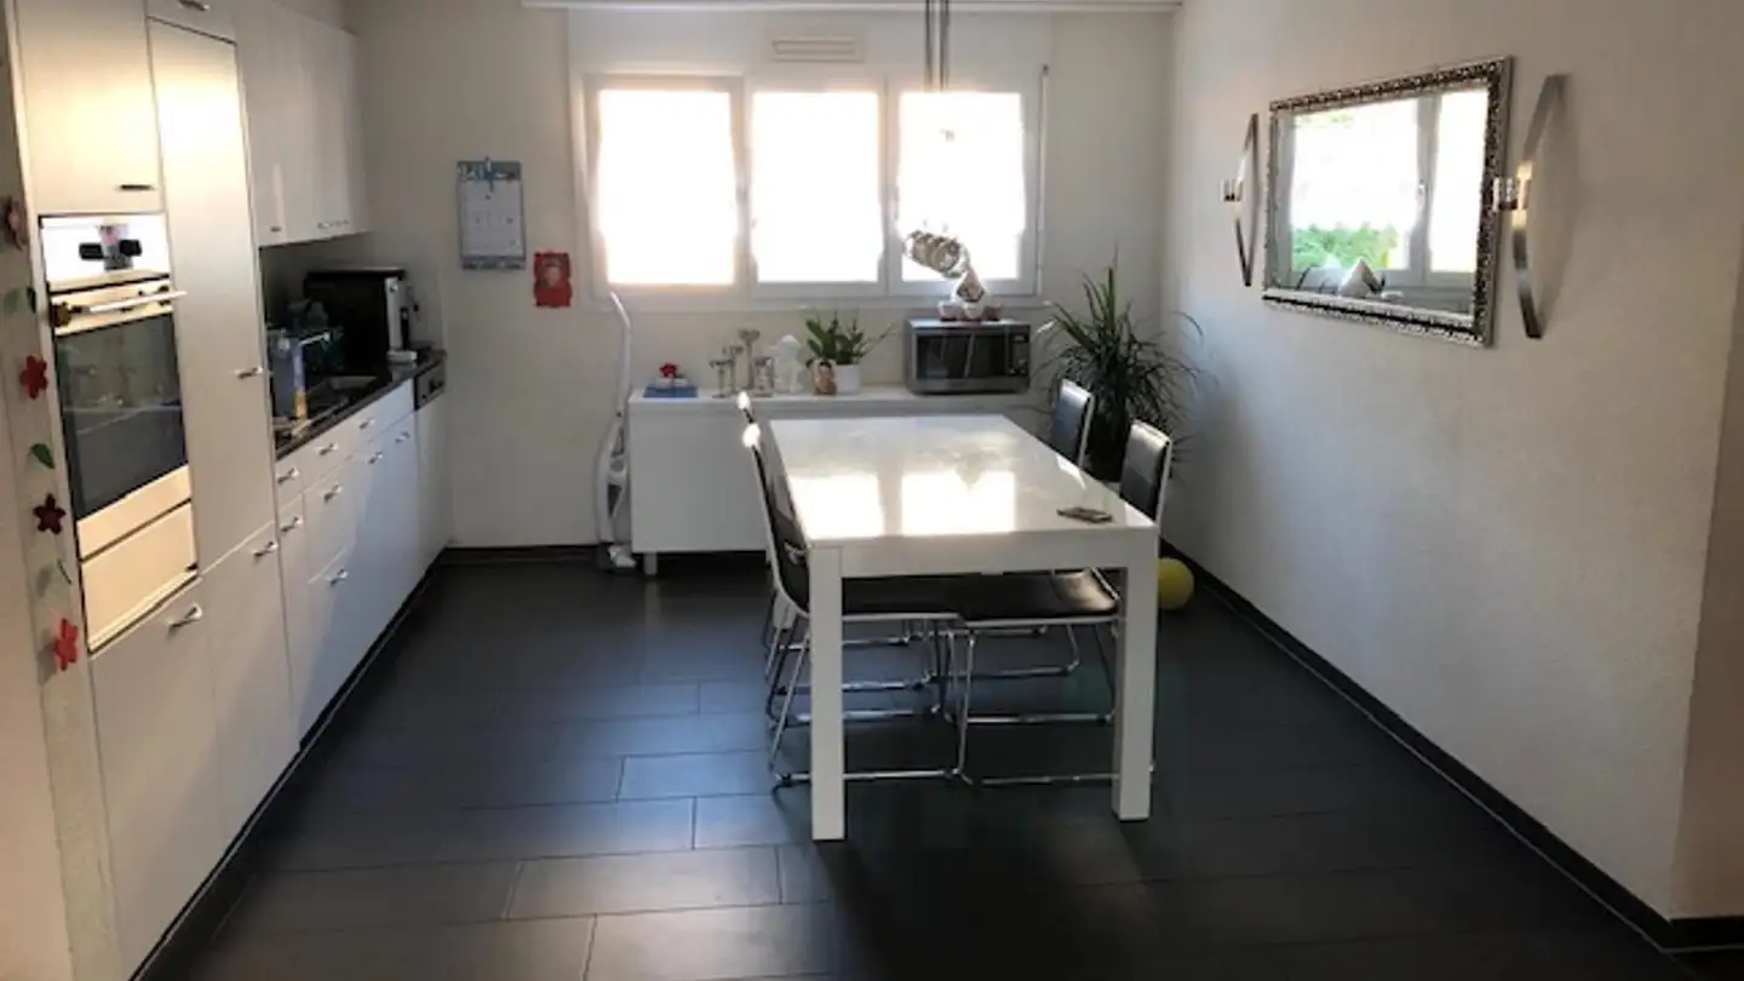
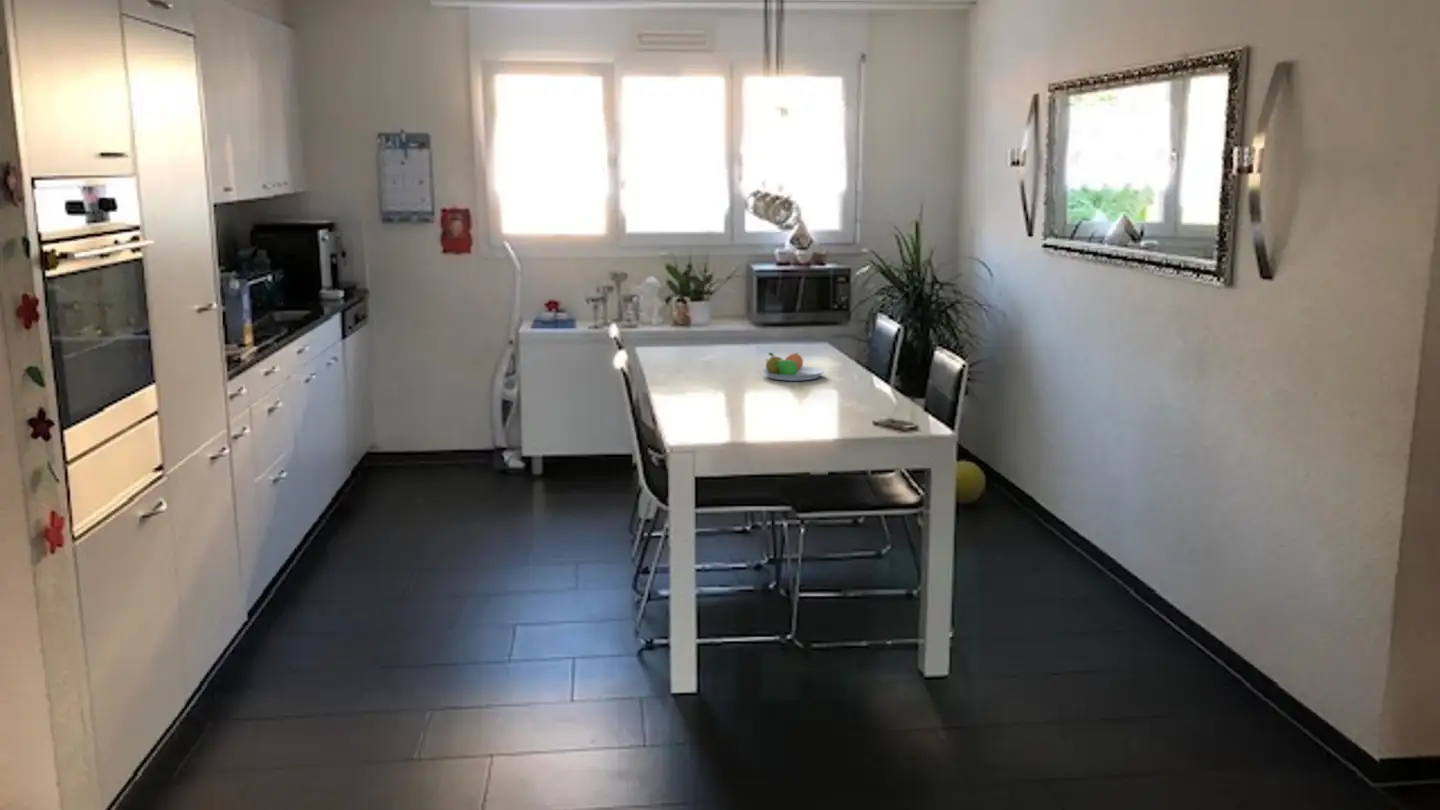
+ fruit bowl [761,351,826,382]
